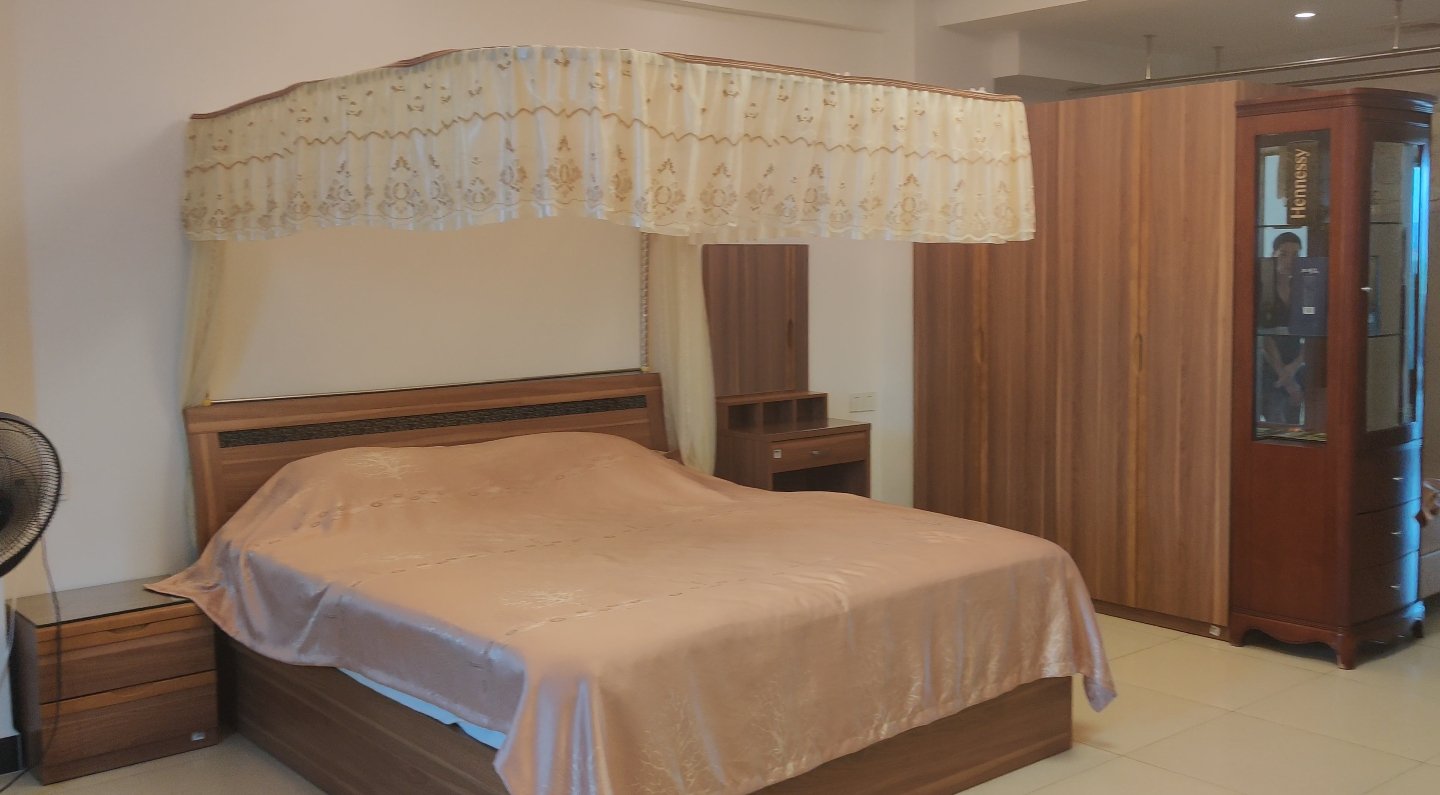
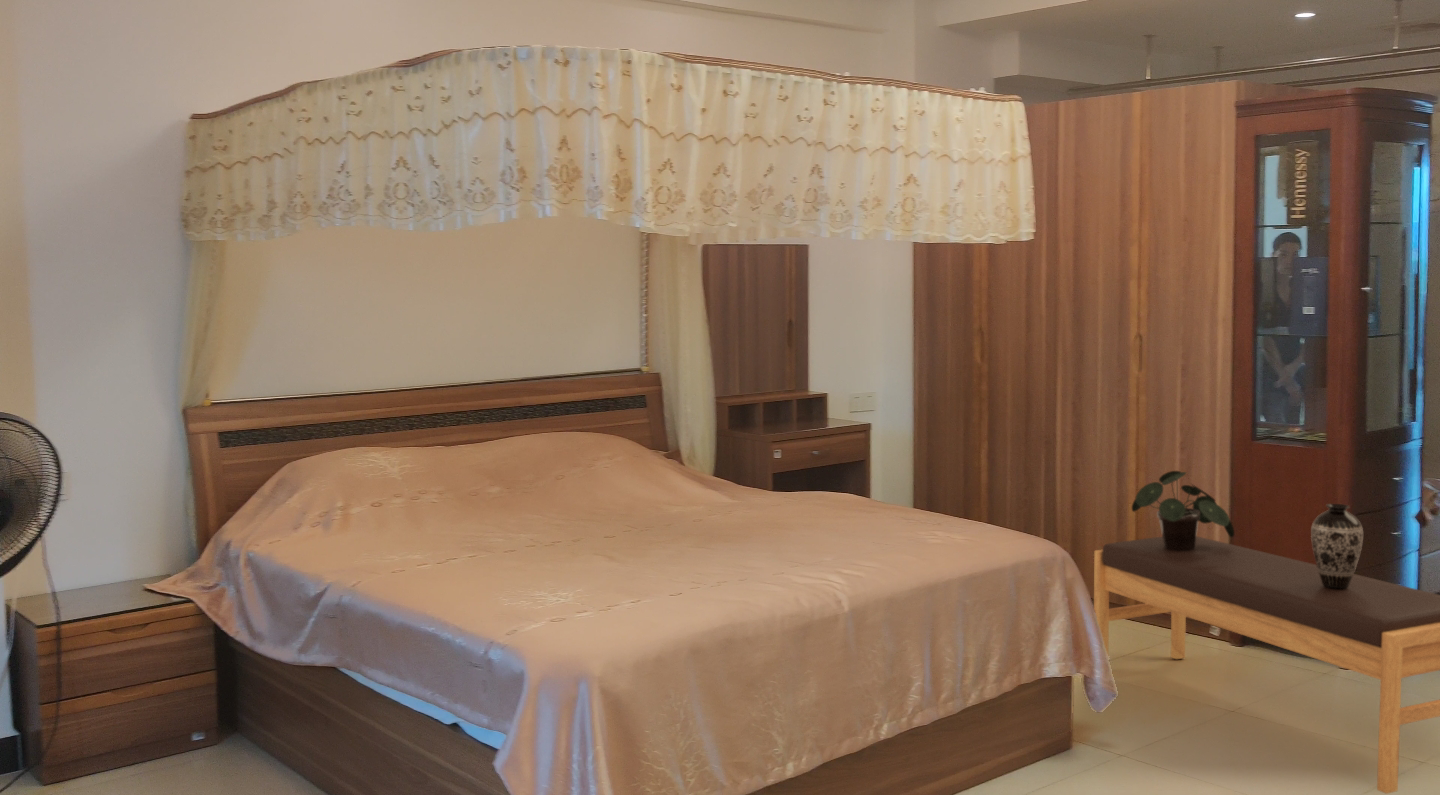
+ potted plant [1131,470,1235,551]
+ decorative vase [1310,503,1364,589]
+ bench [1093,536,1440,795]
